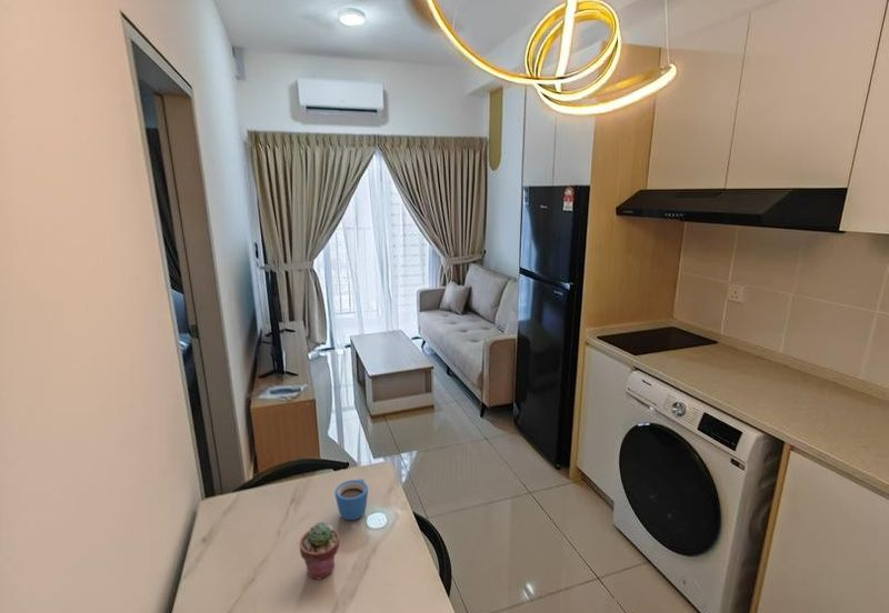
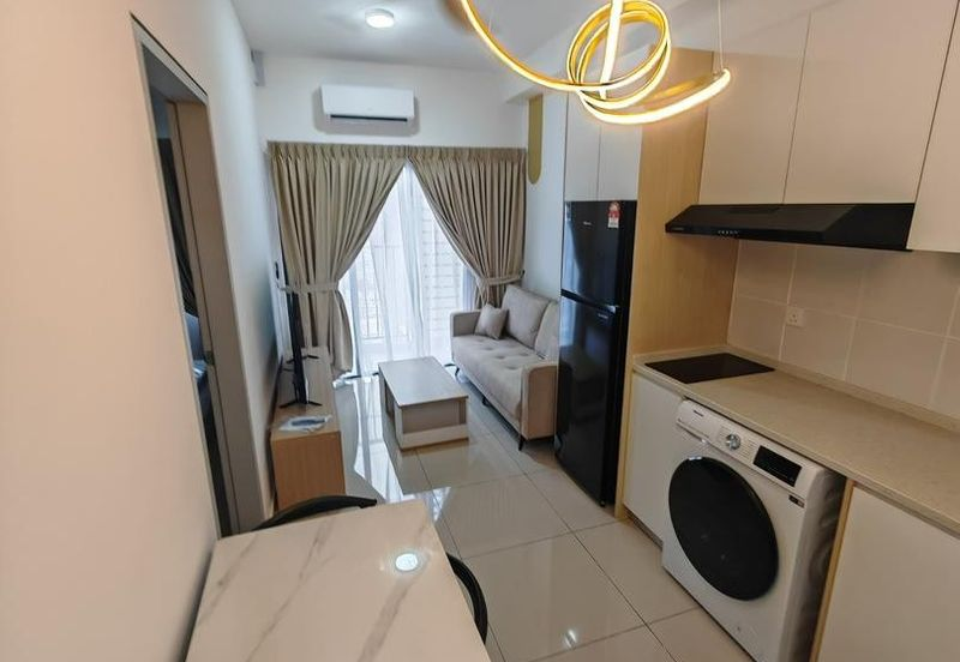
- potted succulent [299,521,340,581]
- mug [333,478,369,521]
